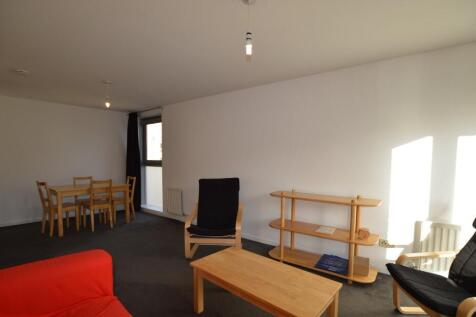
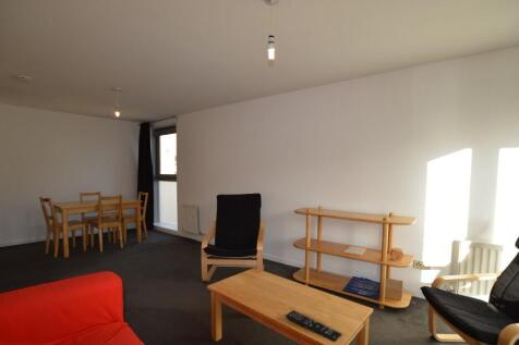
+ remote control [285,309,342,343]
